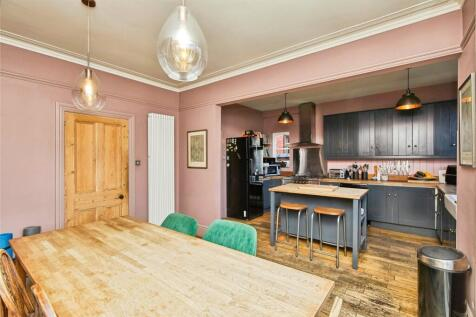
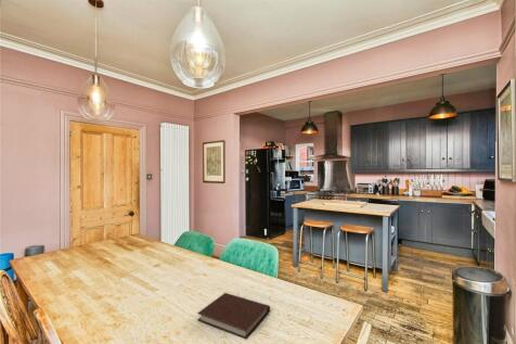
+ notebook [196,292,271,341]
